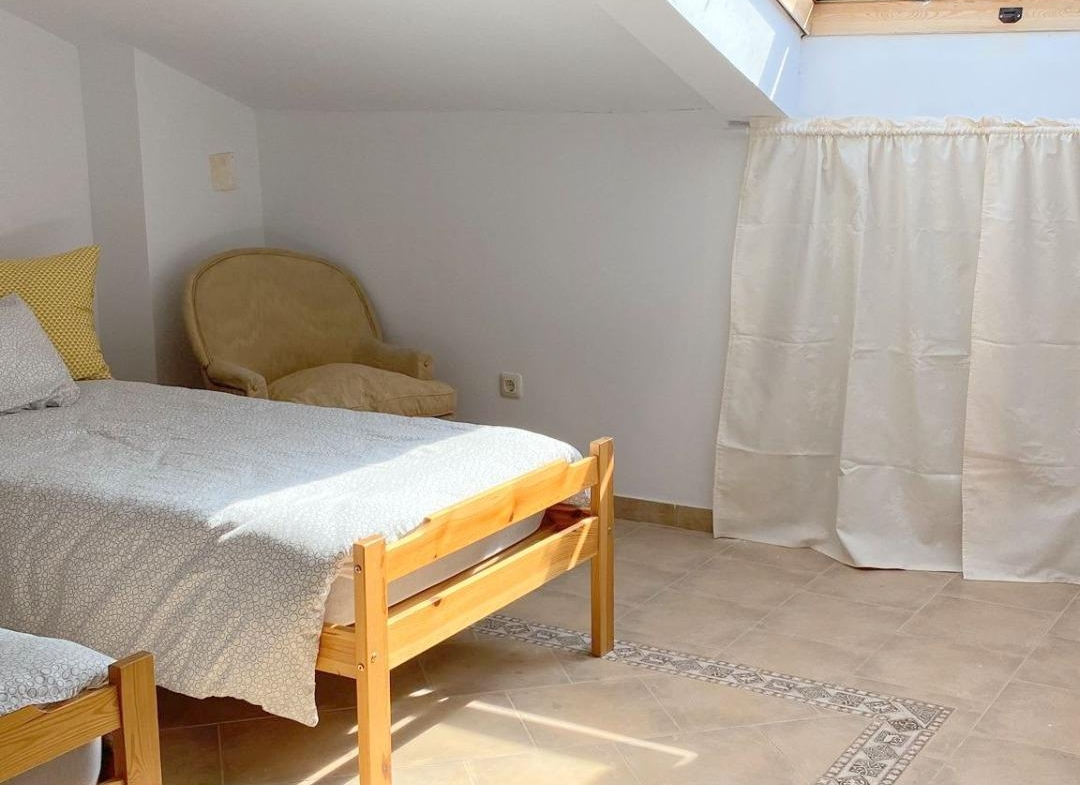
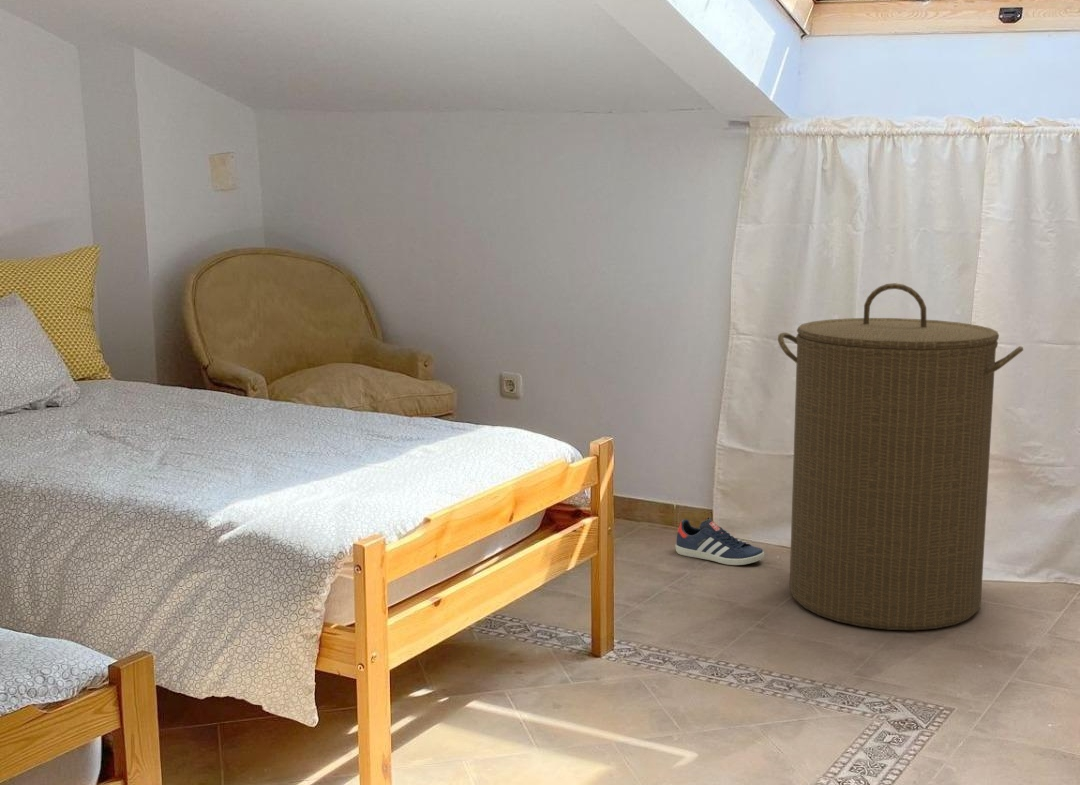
+ sneaker [675,516,765,566]
+ laundry hamper [777,282,1024,631]
